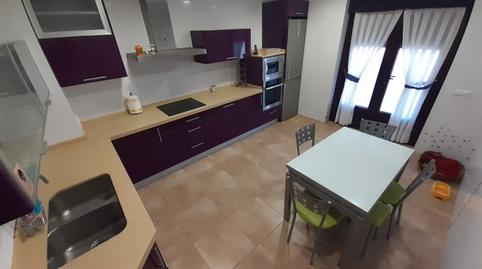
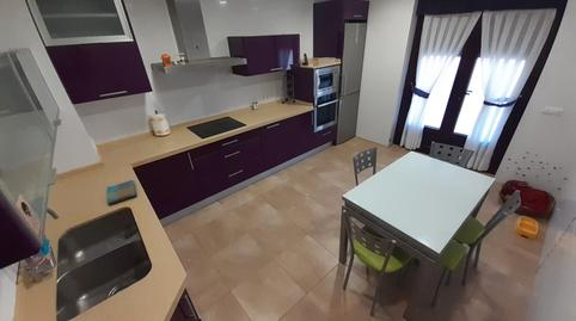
+ dish towel [105,179,137,205]
